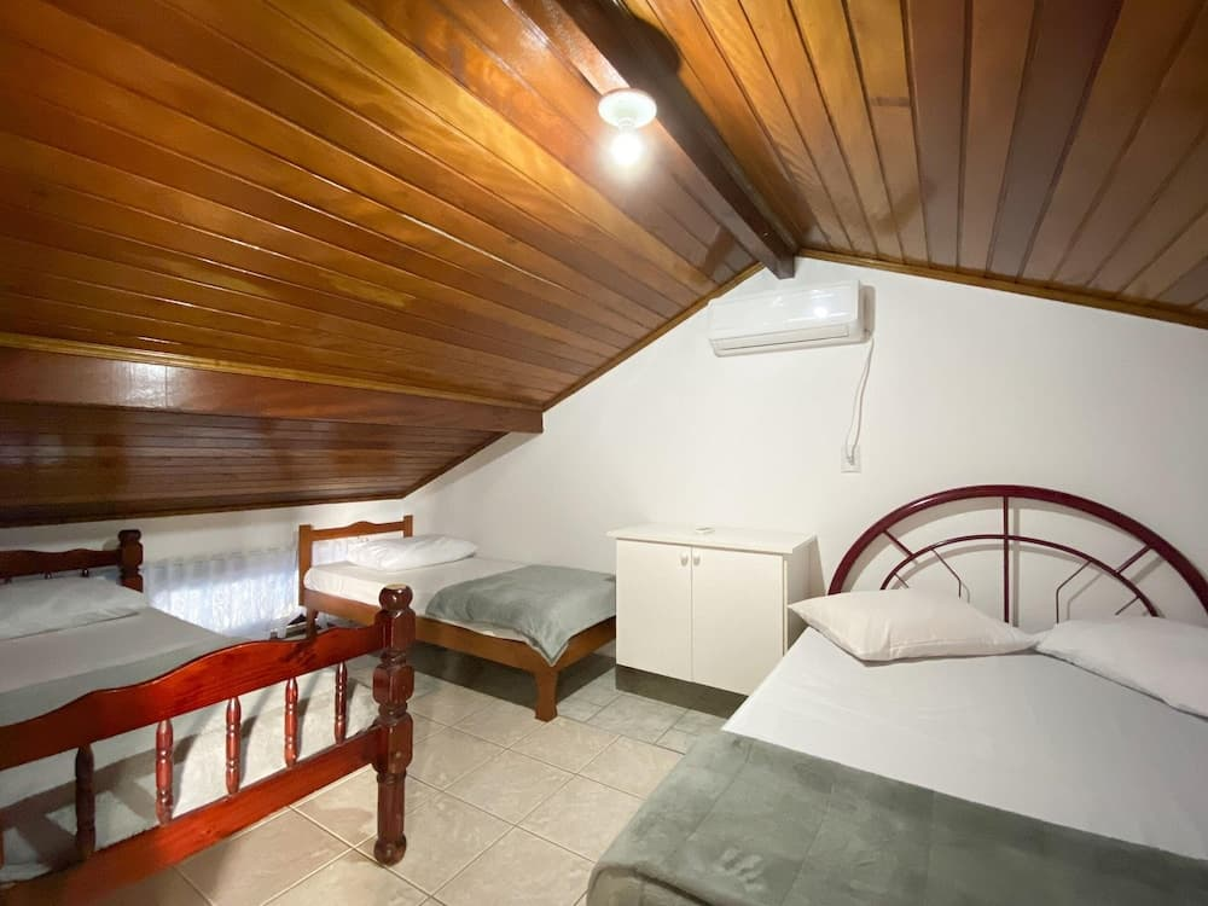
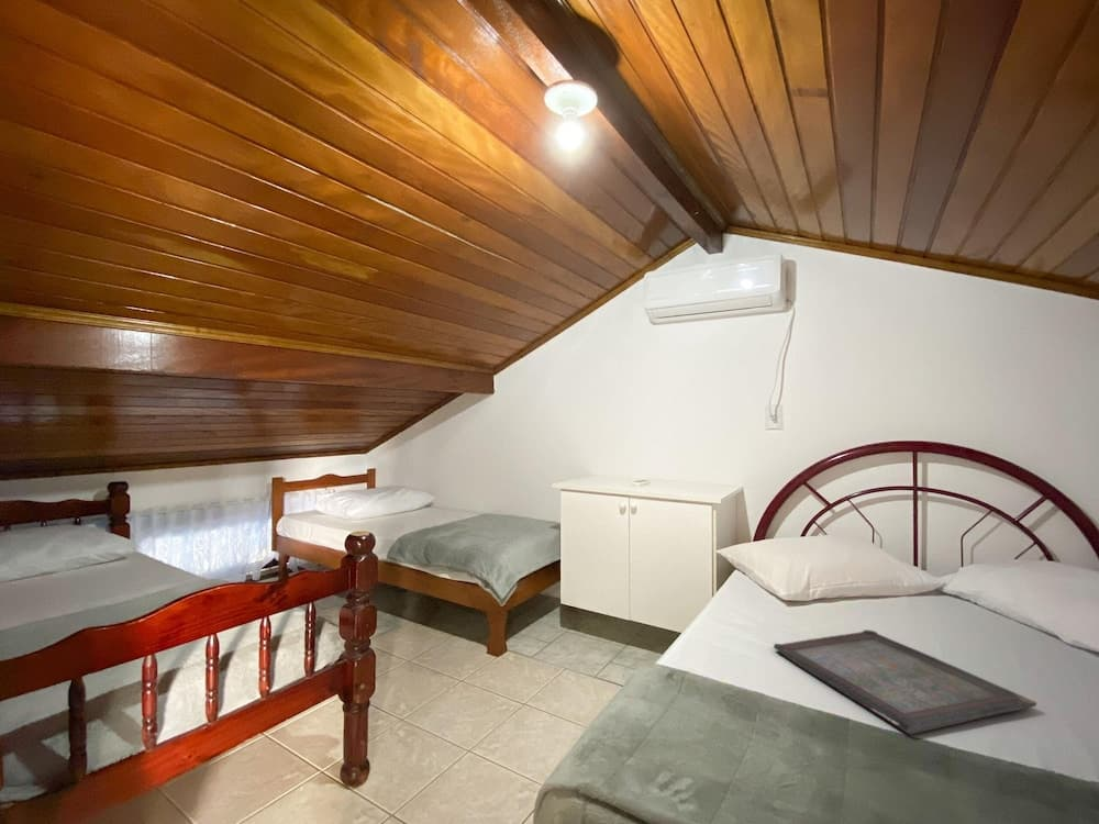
+ serving tray [773,628,1037,736]
